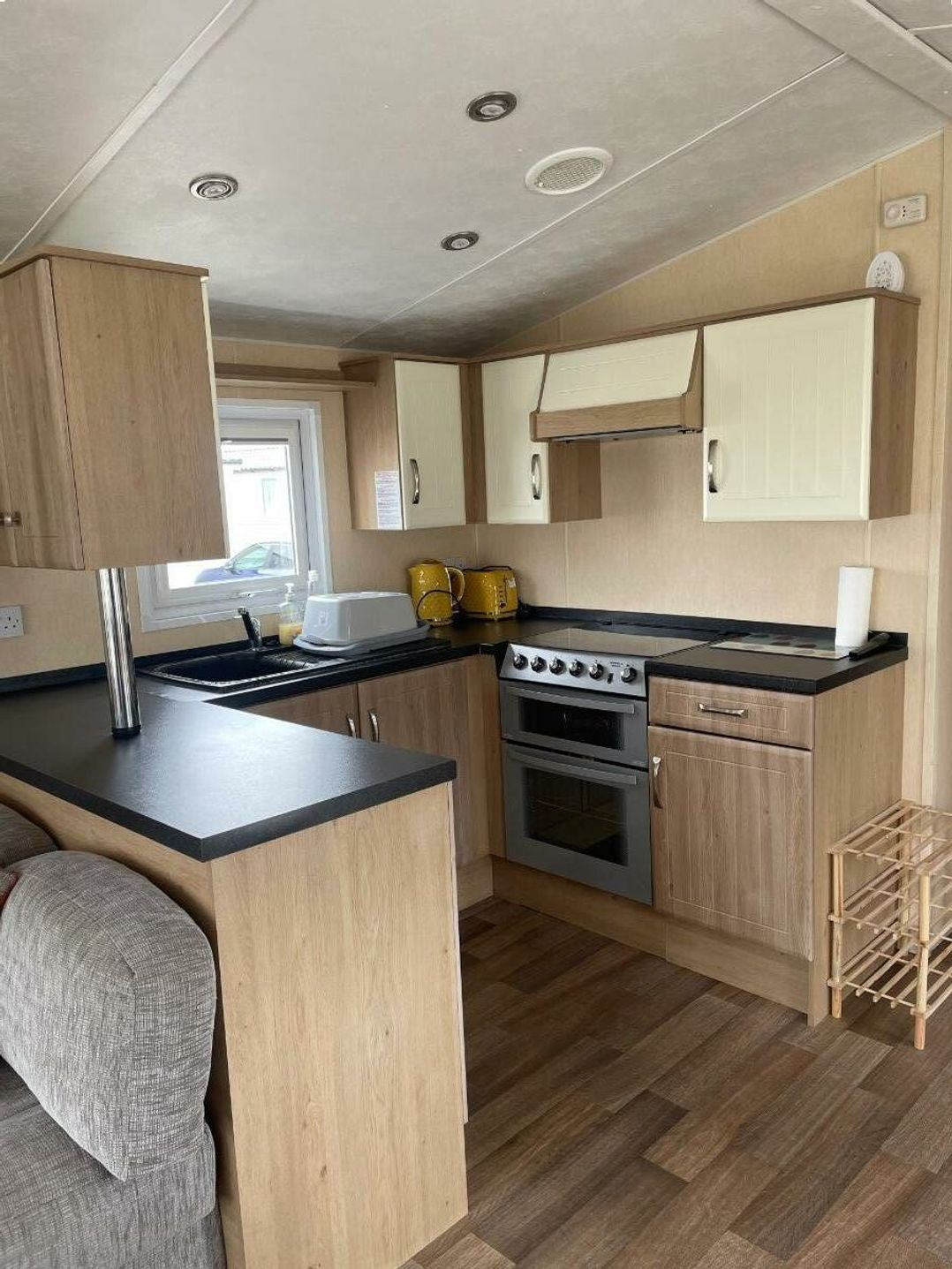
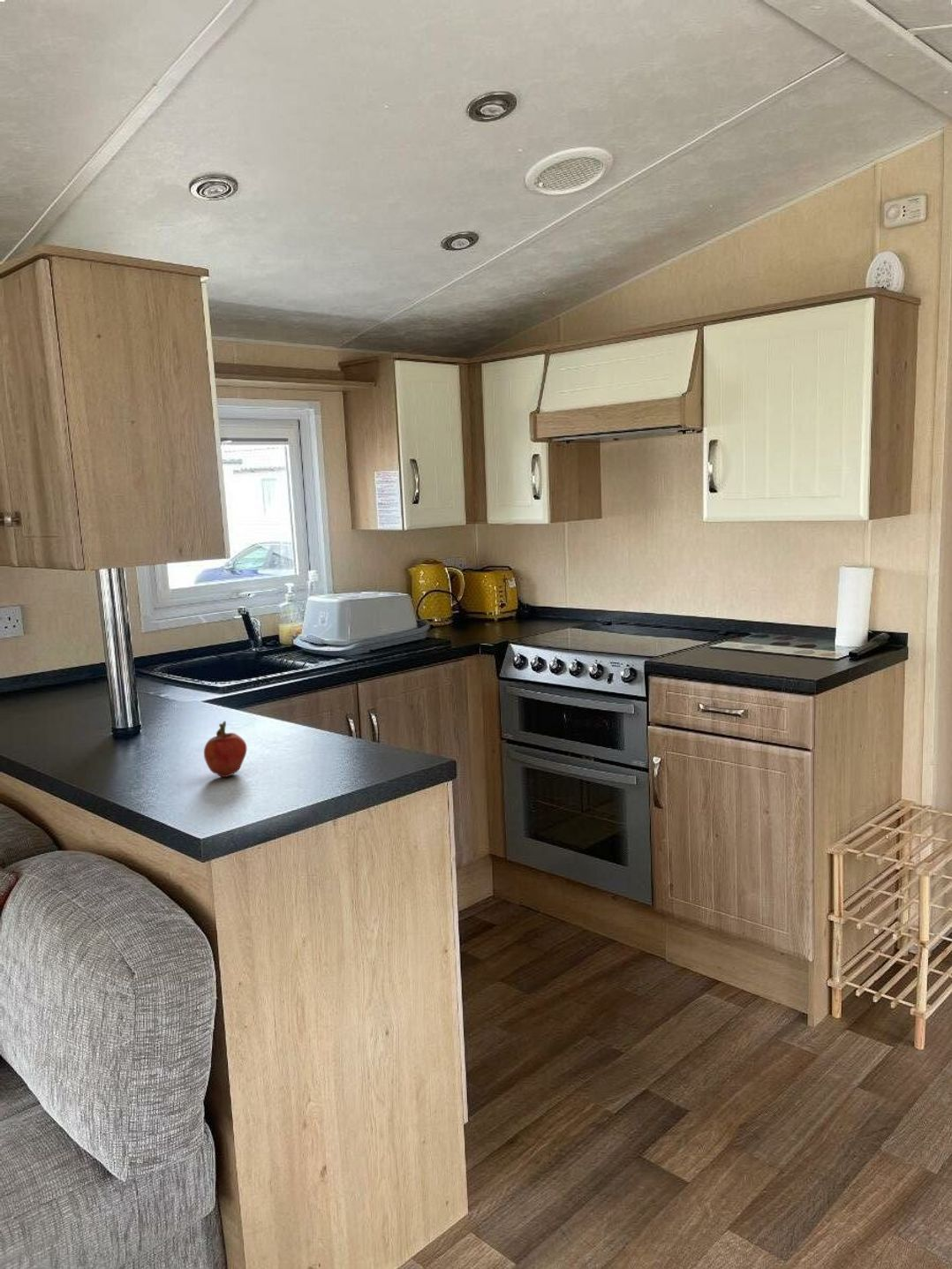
+ fruit [203,720,247,778]
